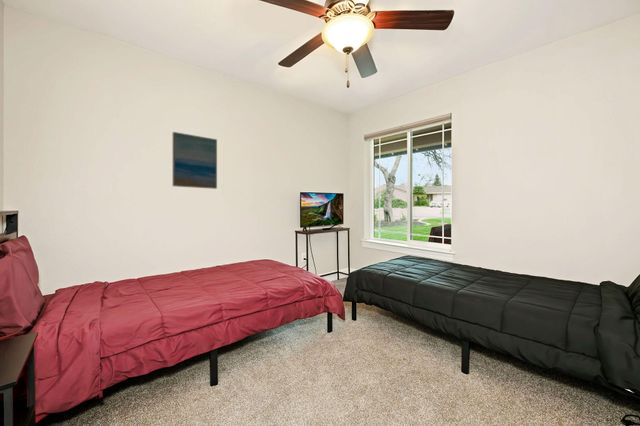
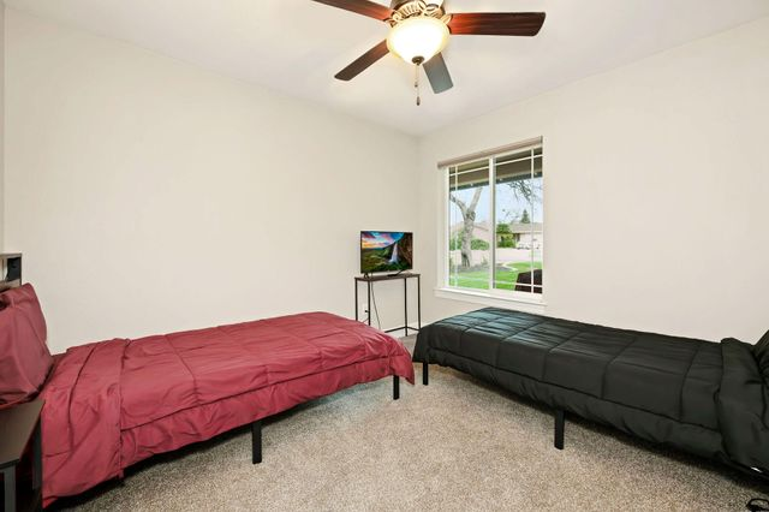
- wall art [172,131,218,190]
